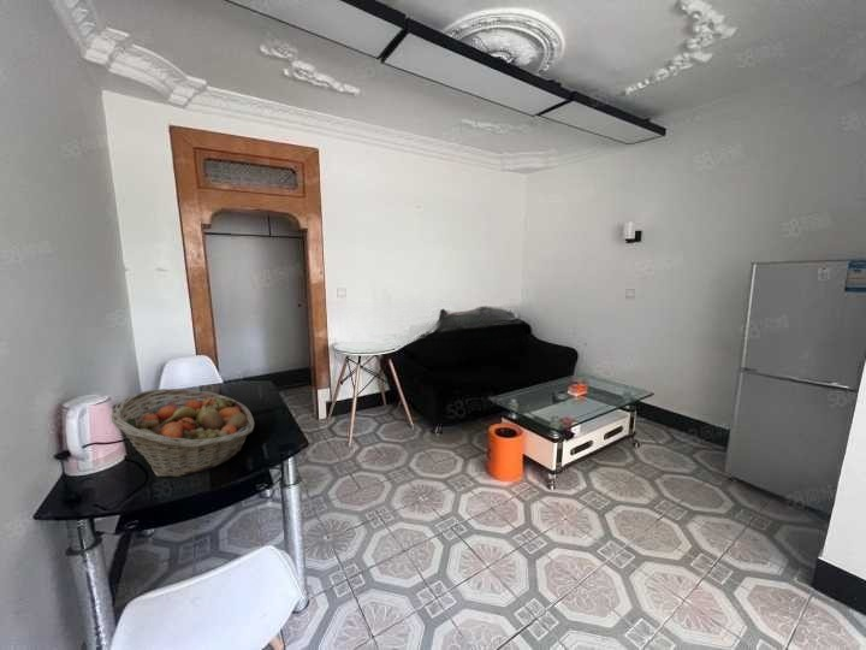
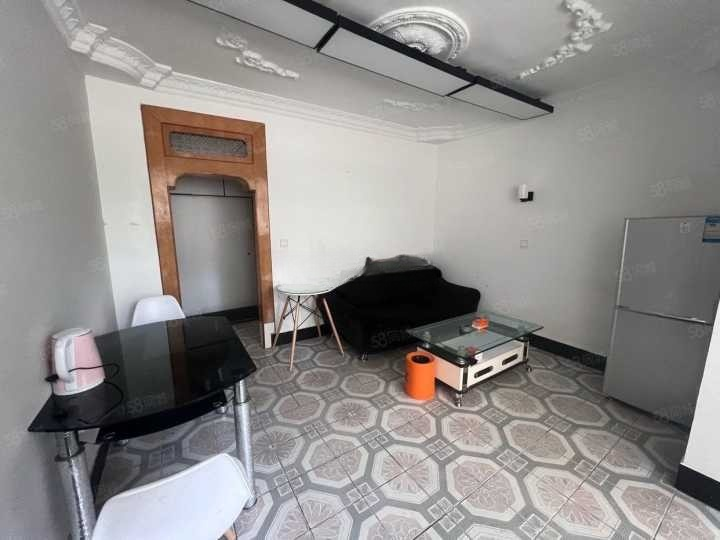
- fruit basket [111,388,255,478]
